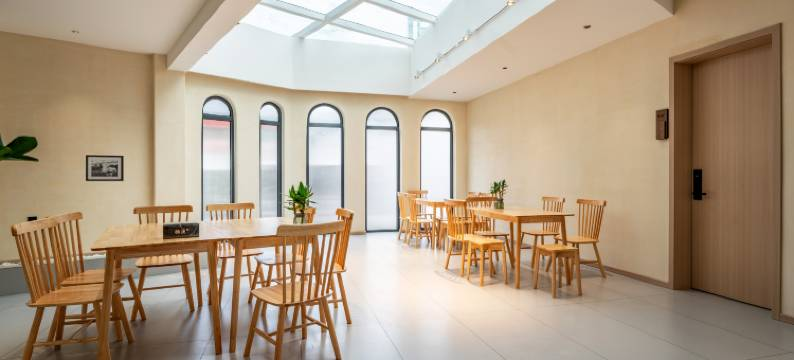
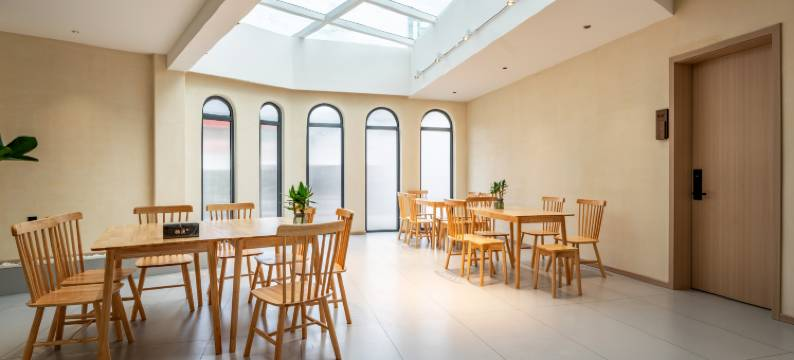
- picture frame [85,154,125,182]
